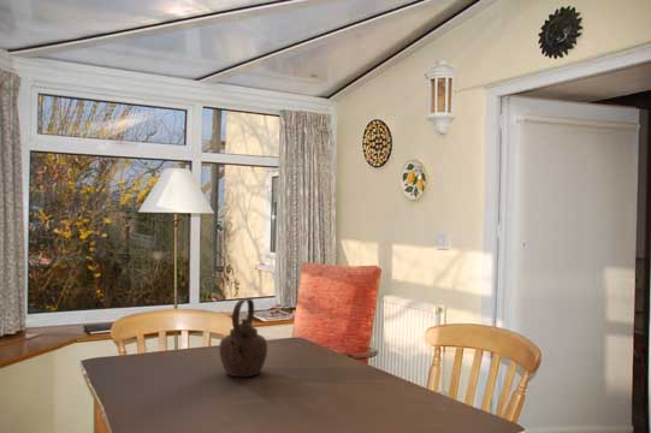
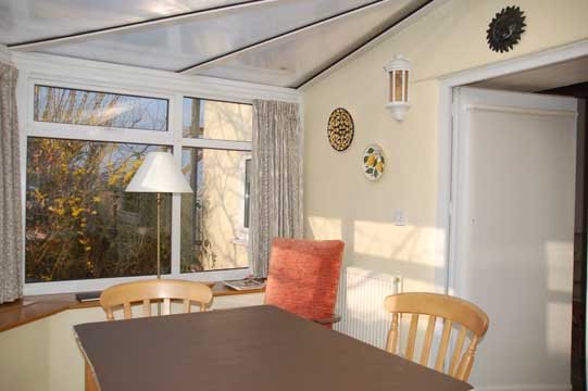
- teapot [218,297,268,378]
